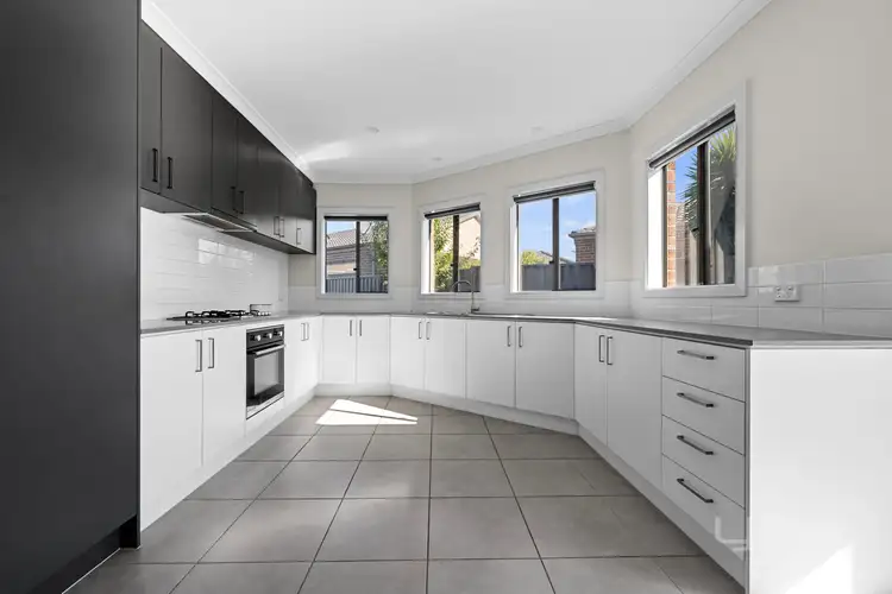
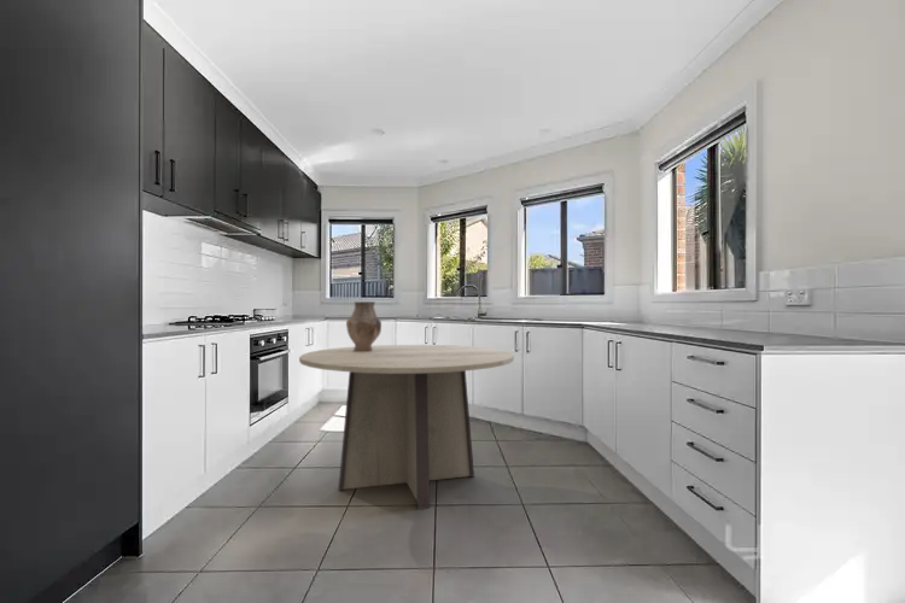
+ dining table [298,344,515,510]
+ vase [345,300,383,352]
